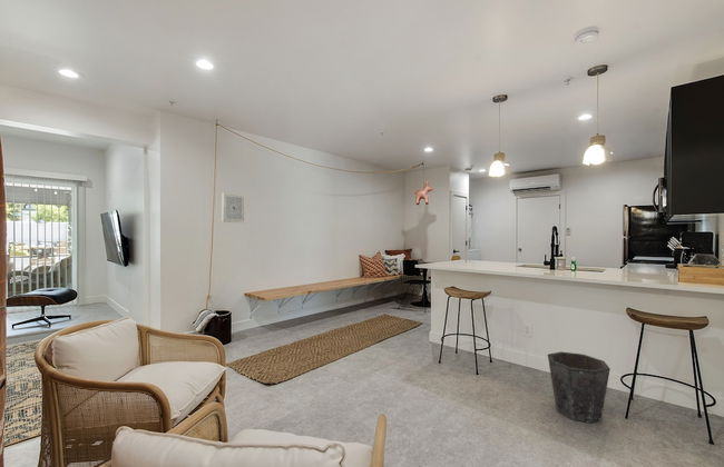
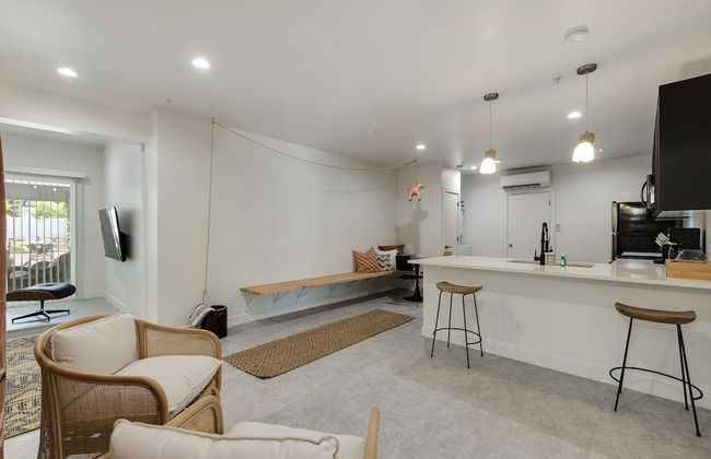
- wall art [221,191,246,223]
- waste bin [547,350,612,424]
